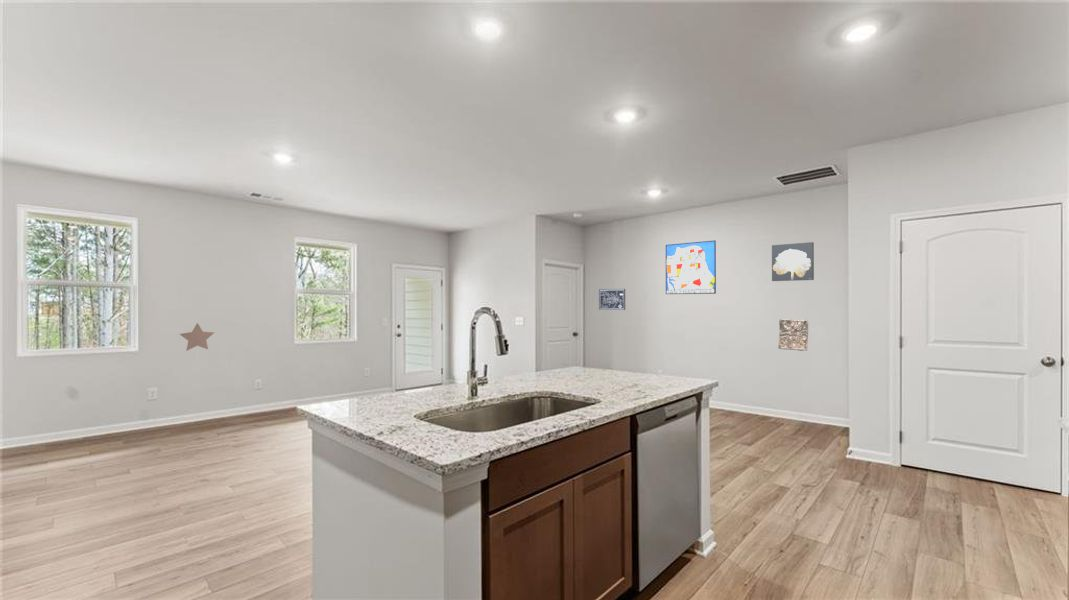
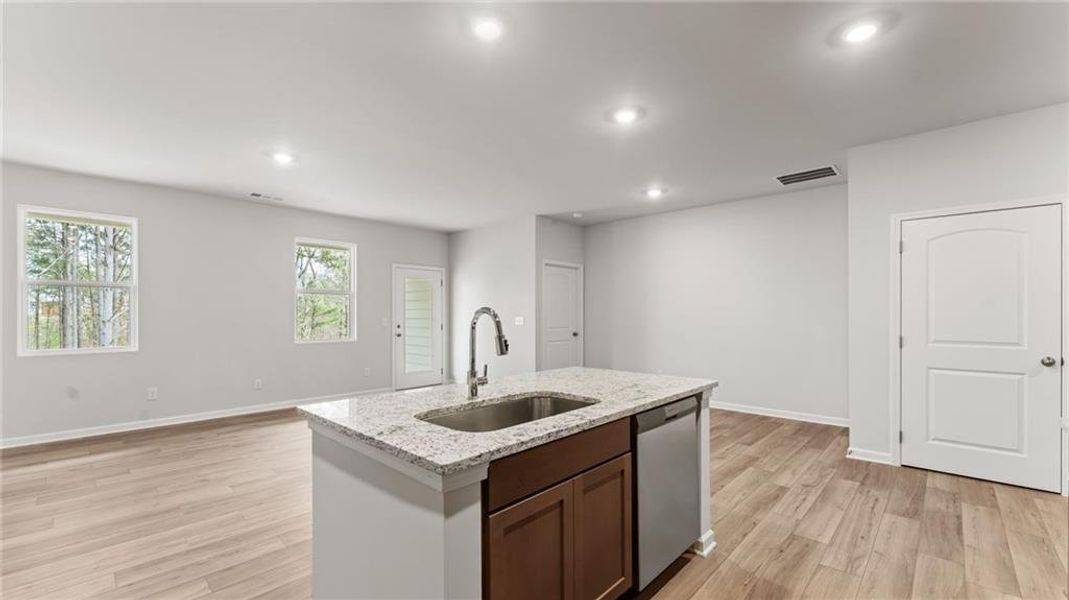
- wall art [598,288,626,311]
- decorative star [179,322,216,352]
- wall art [771,241,815,282]
- relief panel [778,318,809,352]
- wall art [665,240,717,295]
